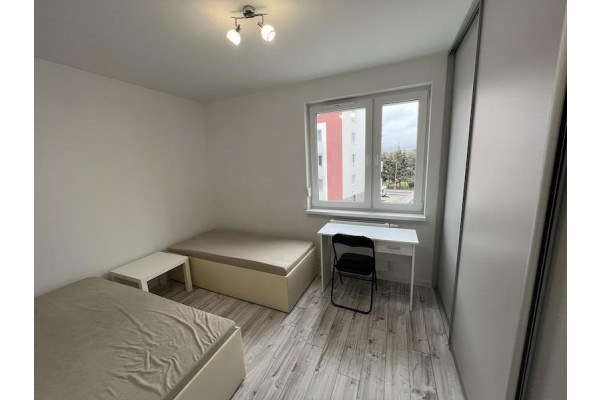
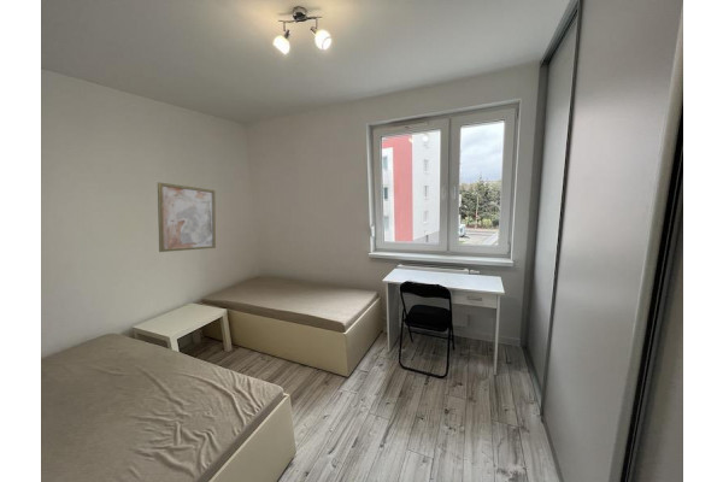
+ wall art [157,181,217,253]
